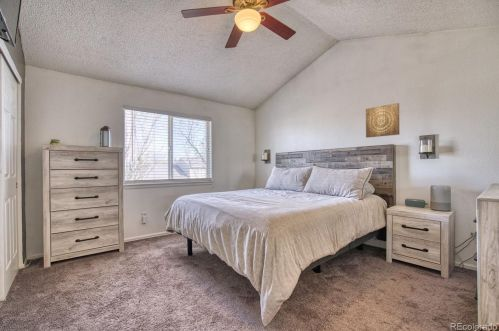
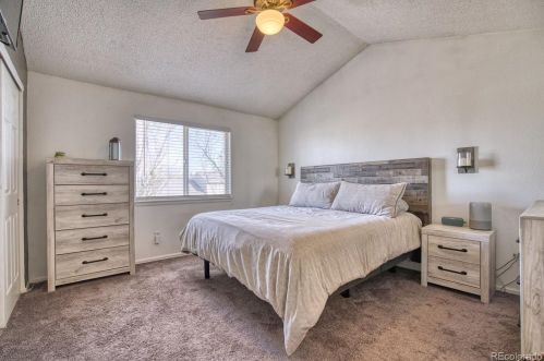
- wall art [365,102,400,138]
